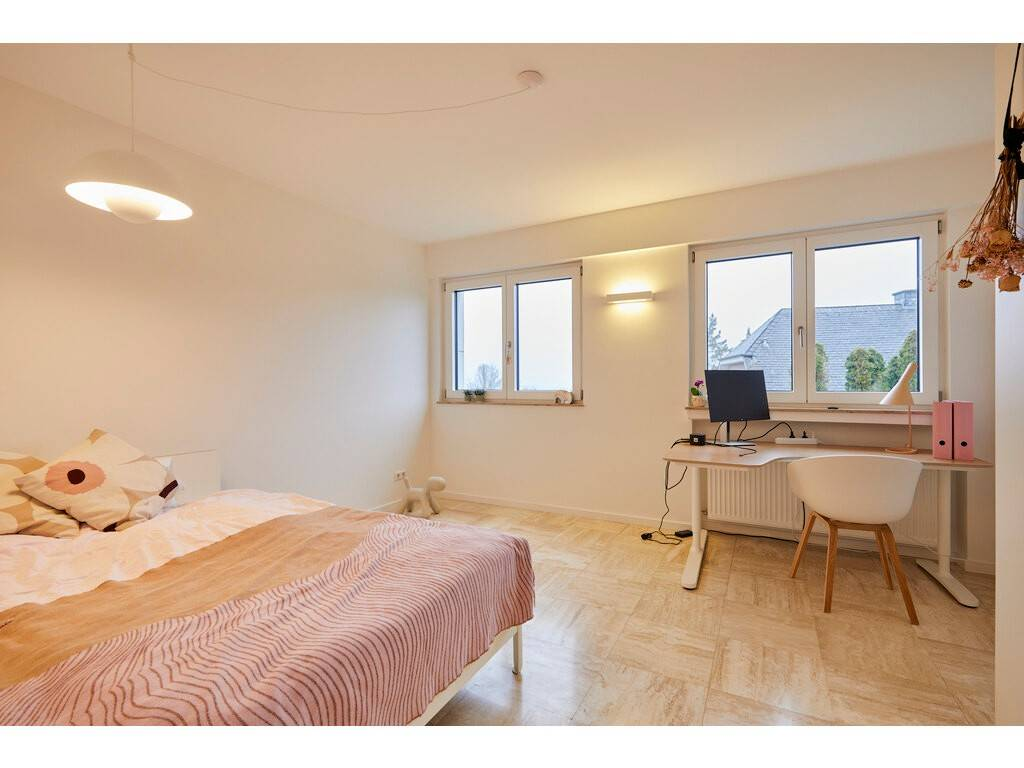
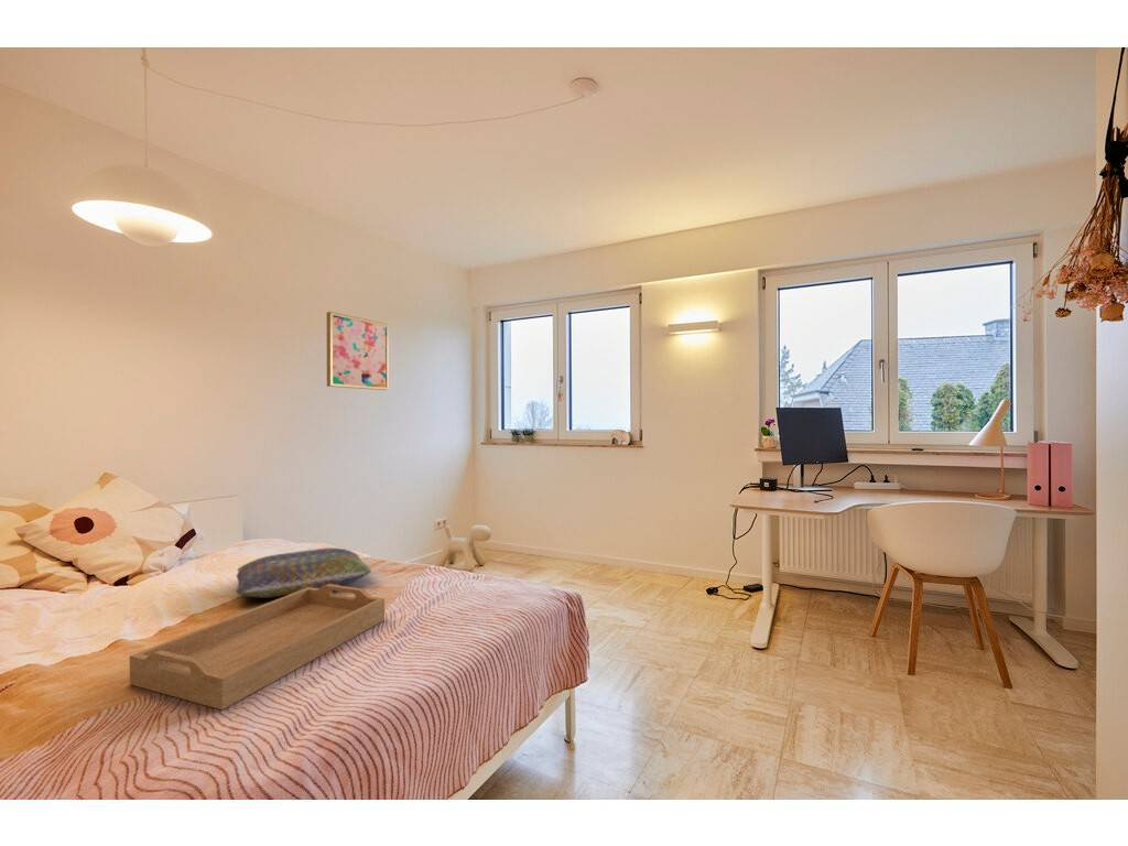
+ cushion [236,546,372,599]
+ serving tray [129,584,386,711]
+ wall art [326,311,390,391]
